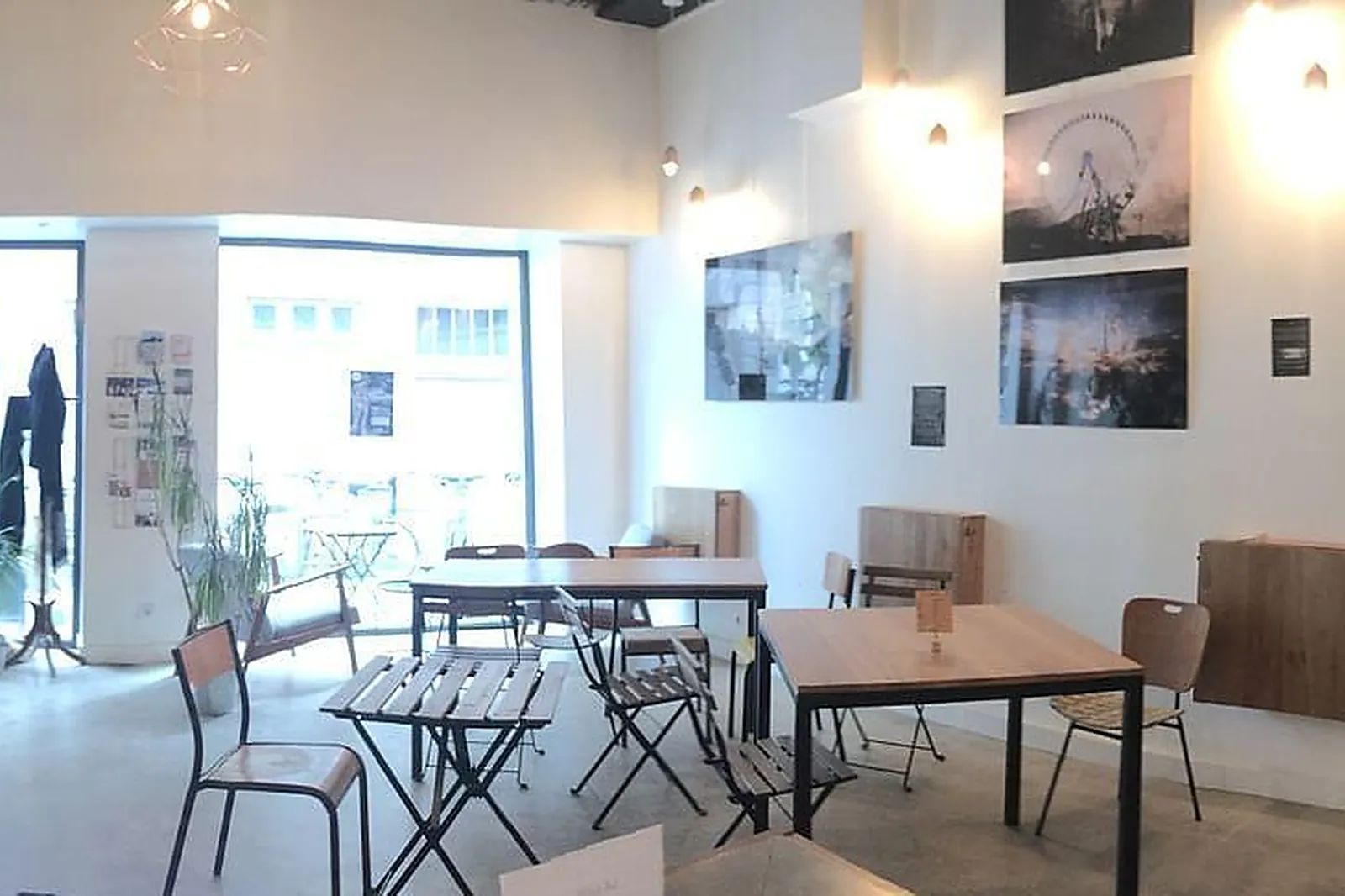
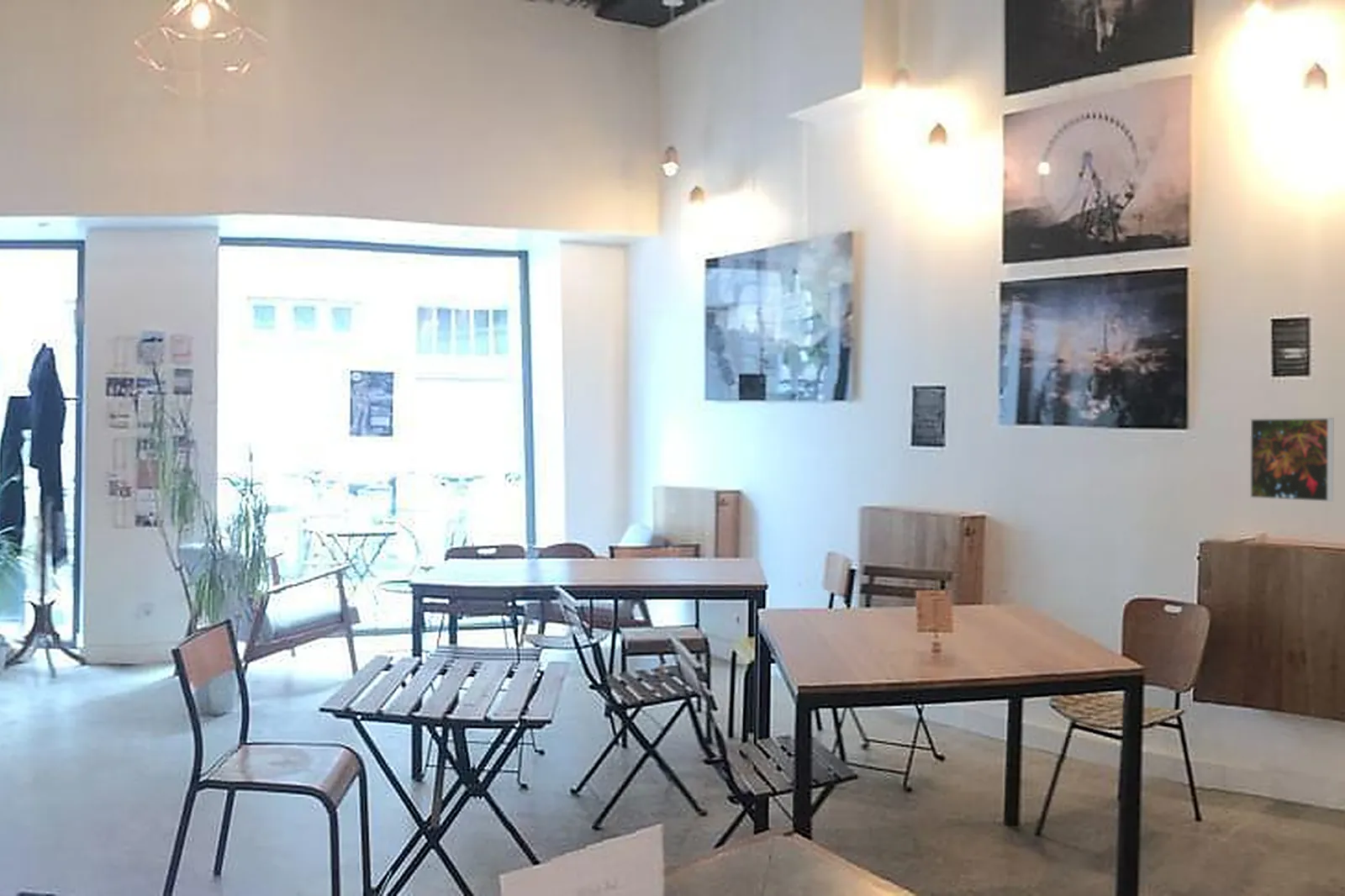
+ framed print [1249,417,1334,503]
